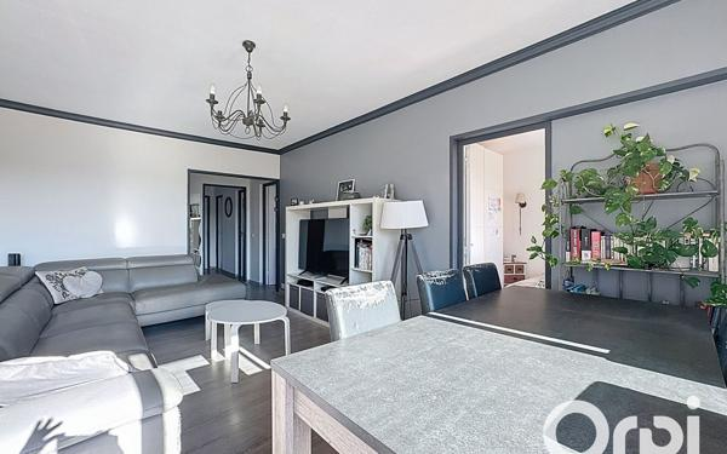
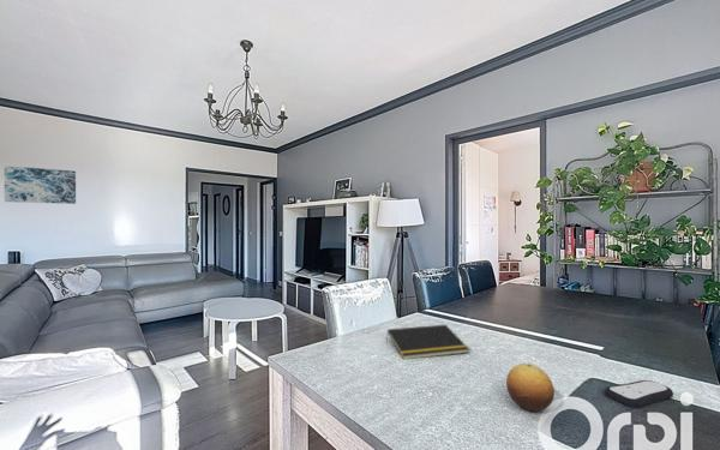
+ notepad [385,324,470,361]
+ remote control [604,379,674,409]
+ fruit [505,362,556,413]
+ wall art [2,164,77,205]
